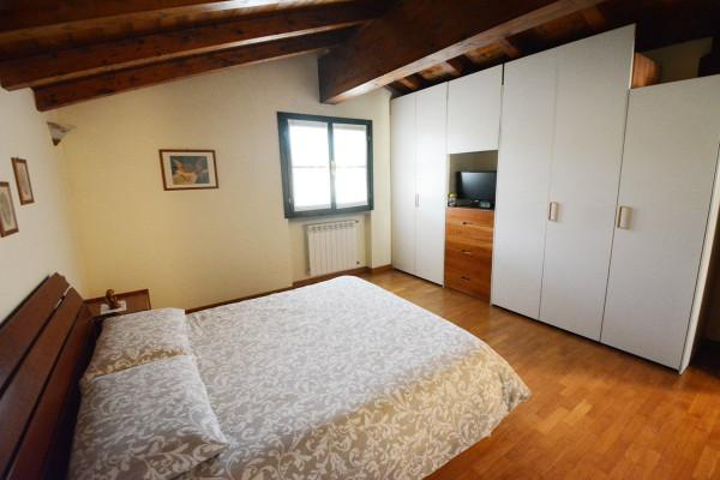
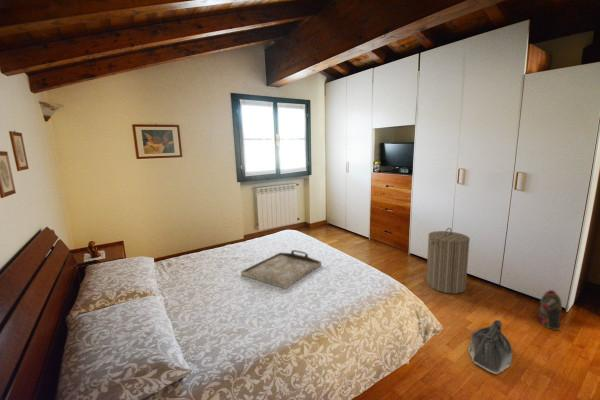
+ serving tray [240,249,322,290]
+ laundry hamper [425,227,471,295]
+ saddlebag [467,319,513,375]
+ shirt [537,289,563,331]
